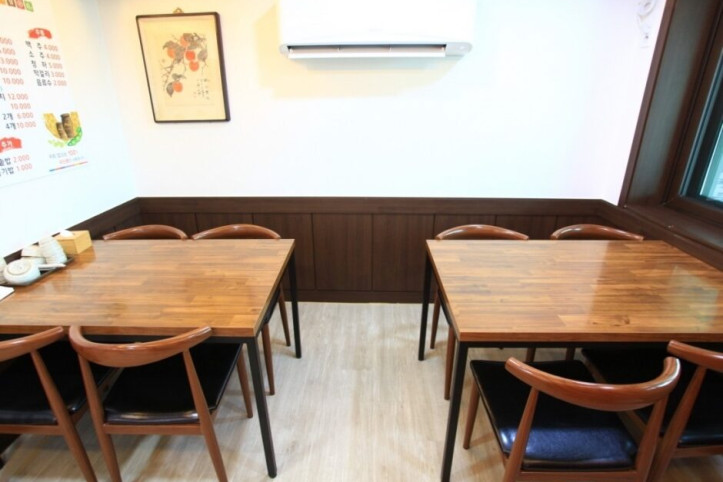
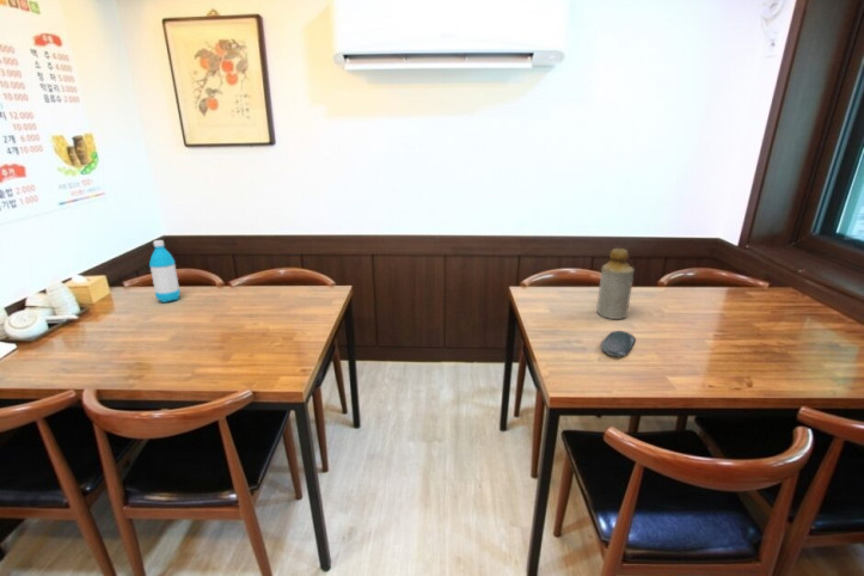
+ bottle [595,247,635,320]
+ oval tray [600,330,637,357]
+ water bottle [148,239,182,304]
